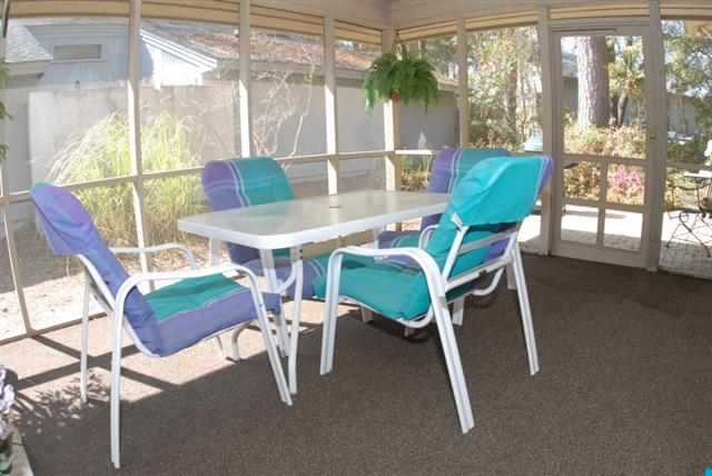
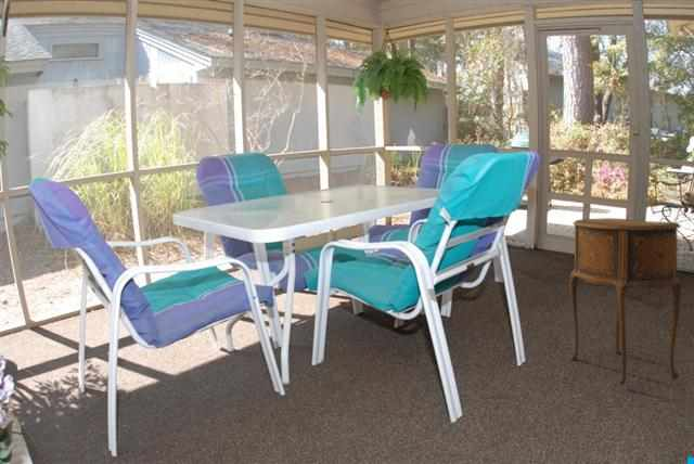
+ side table [568,217,683,386]
